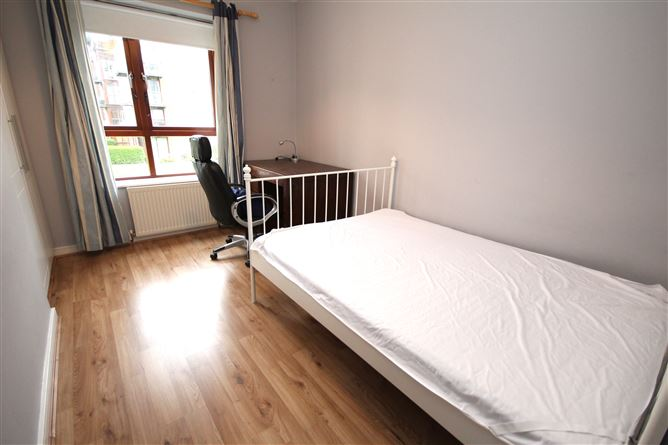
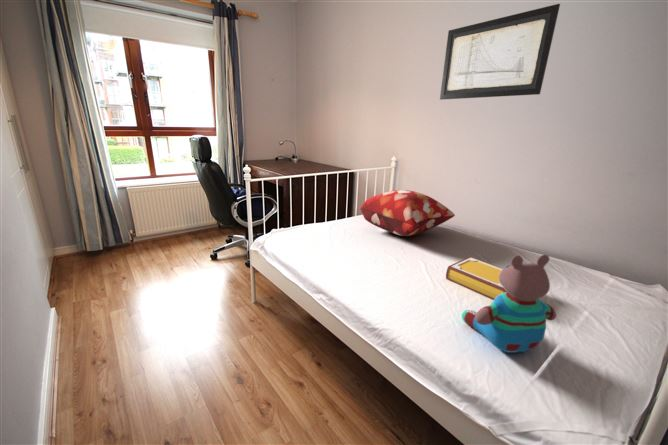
+ teddy bear [461,254,557,354]
+ decorative pillow [359,189,456,237]
+ book [445,256,507,301]
+ wall art [439,3,561,101]
